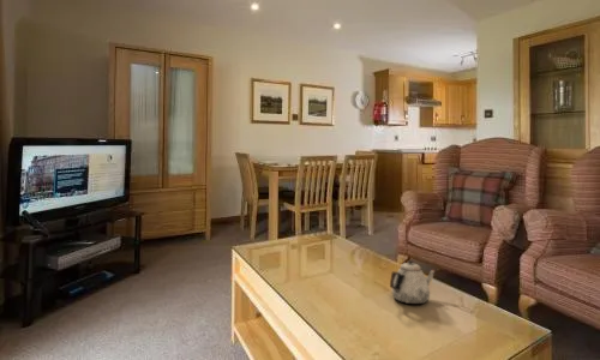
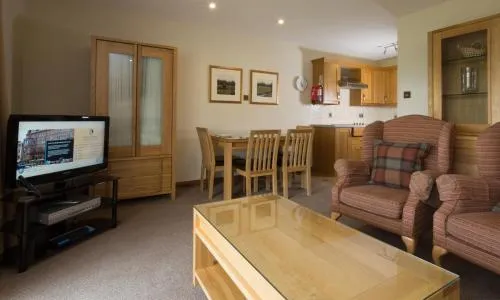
- teapot [389,259,436,305]
